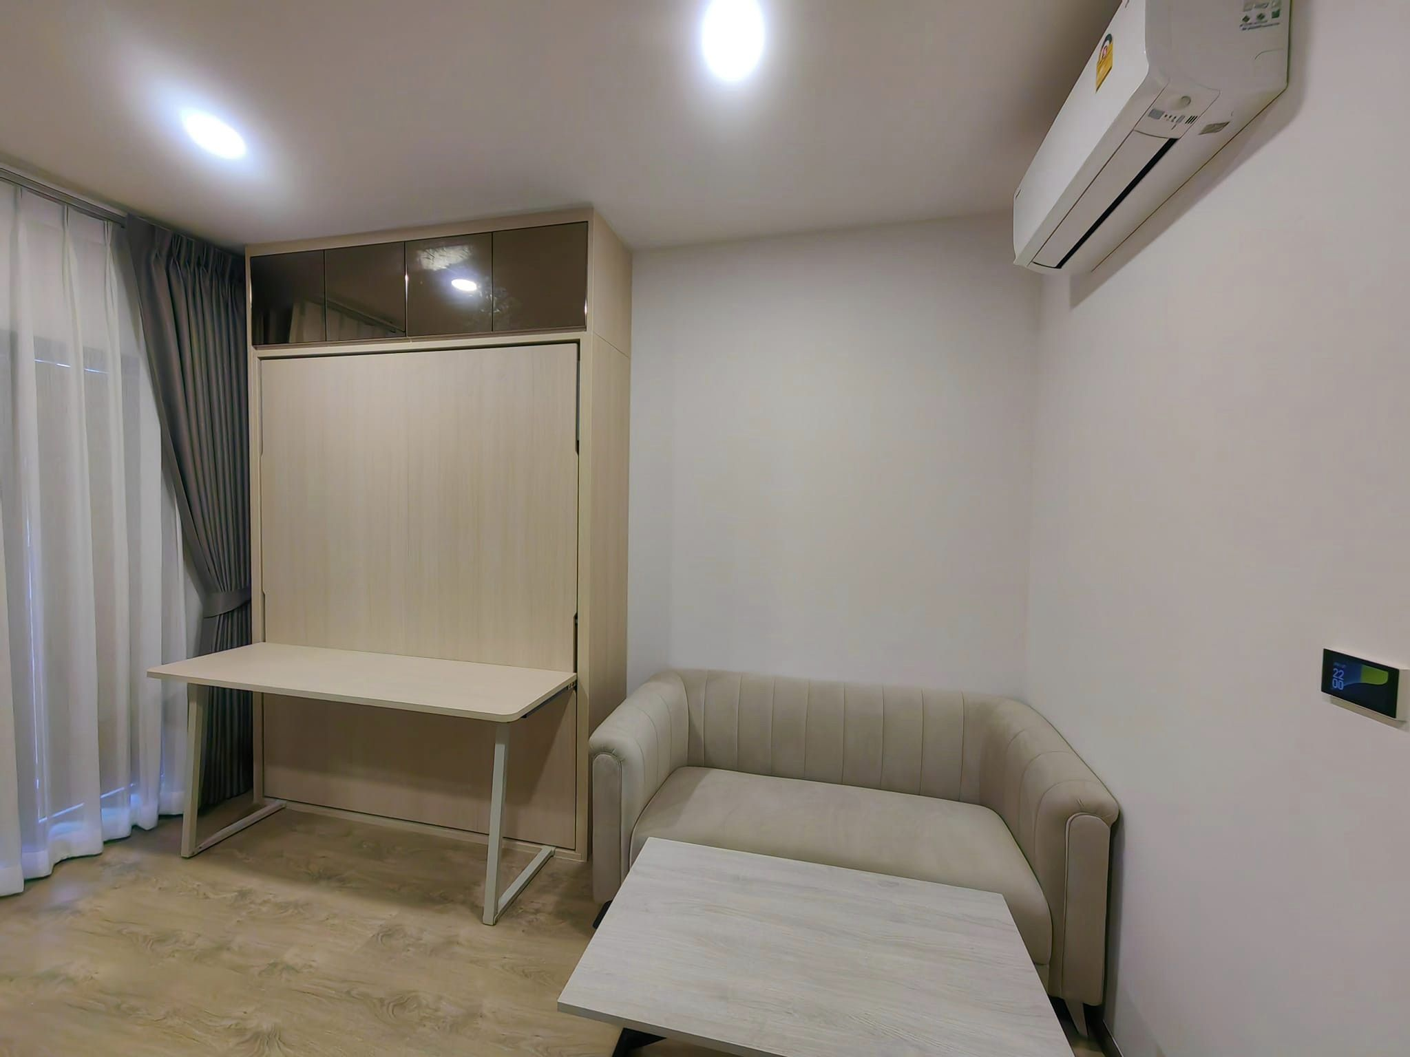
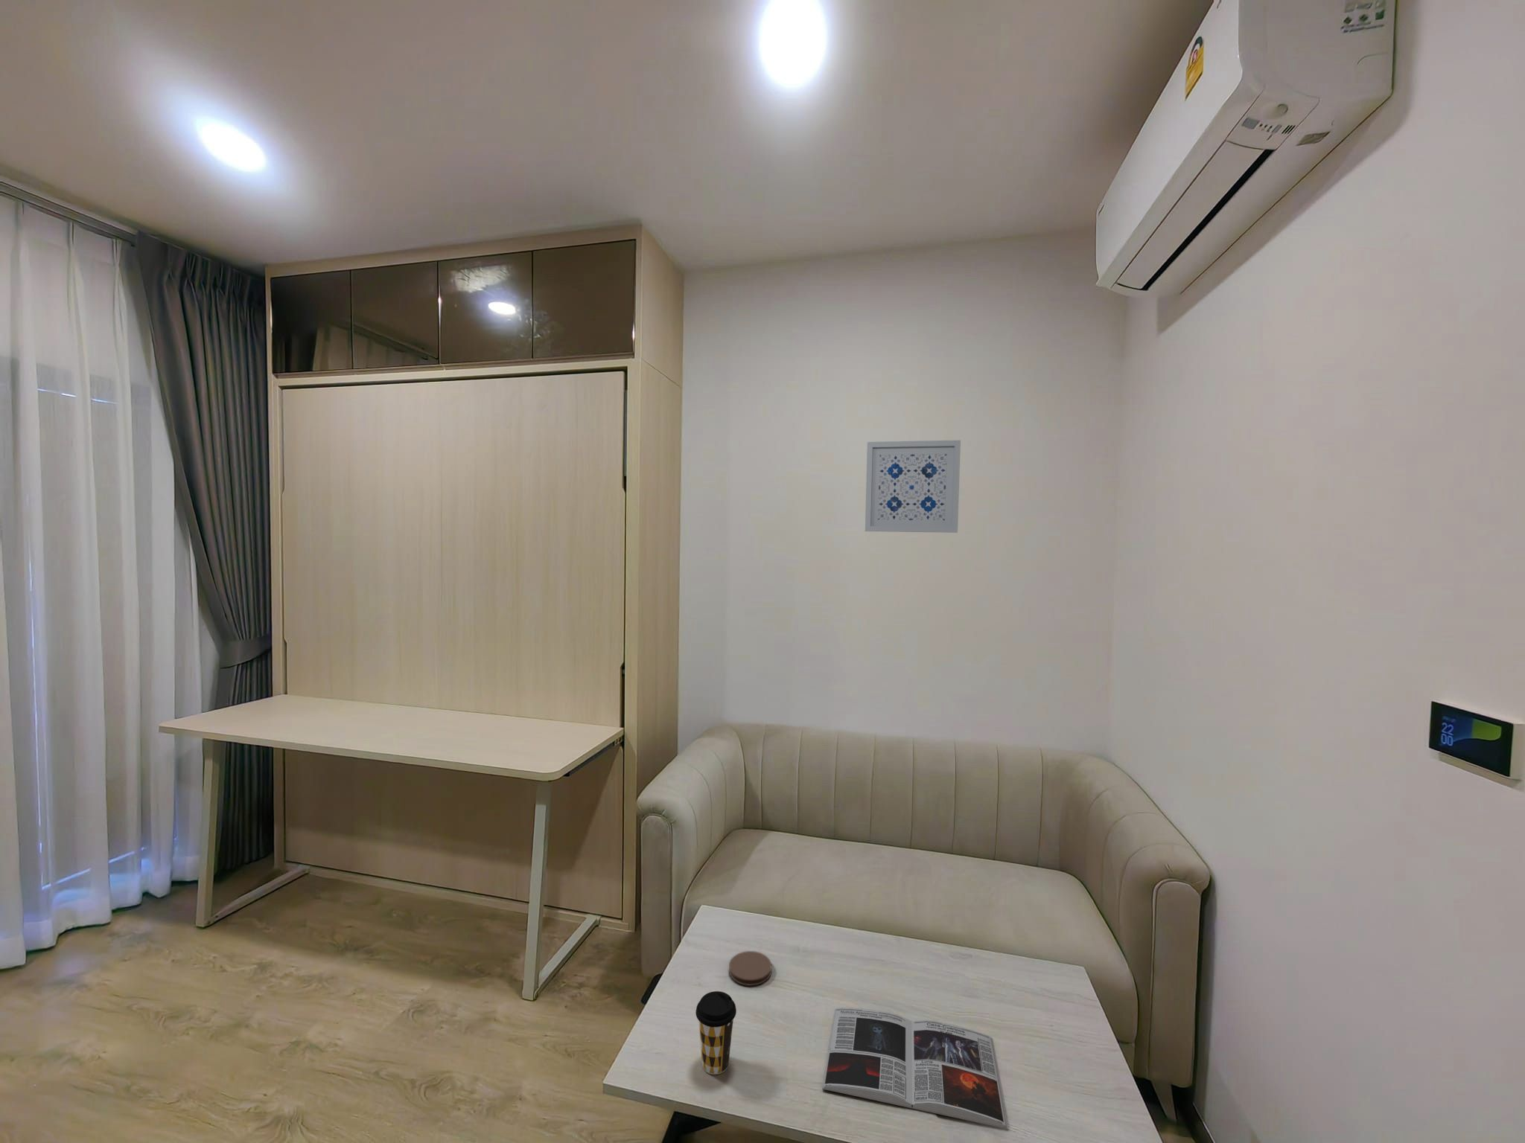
+ magazine [821,1007,1009,1130]
+ wall art [865,439,962,533]
+ coaster [728,950,772,987]
+ coffee cup [695,991,737,1076]
